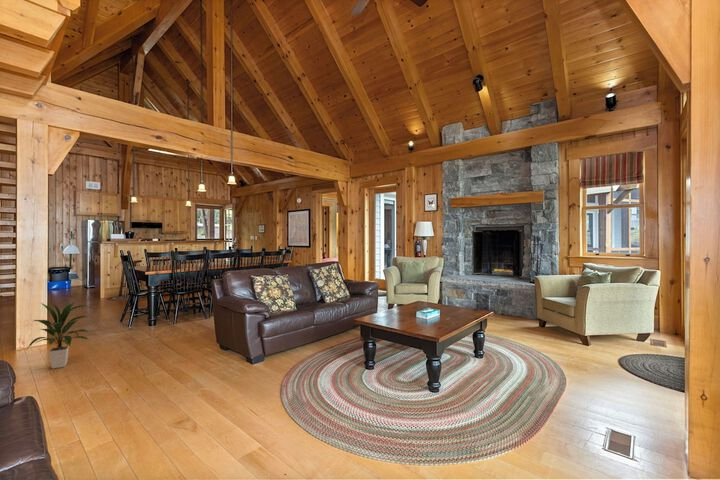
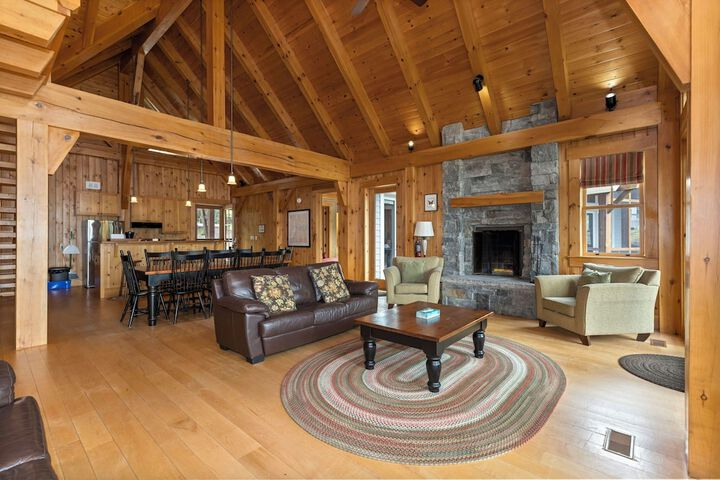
- indoor plant [26,301,91,369]
